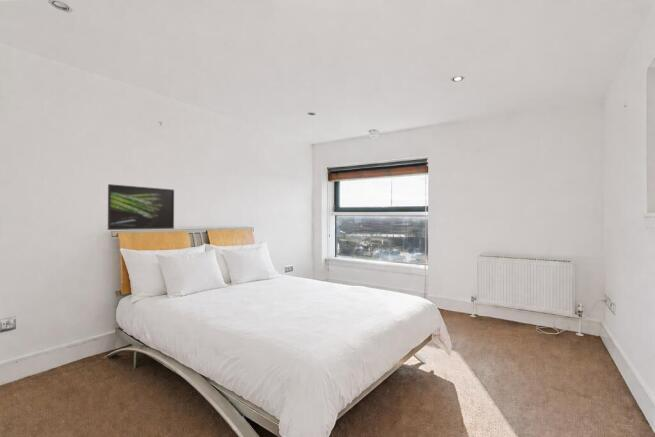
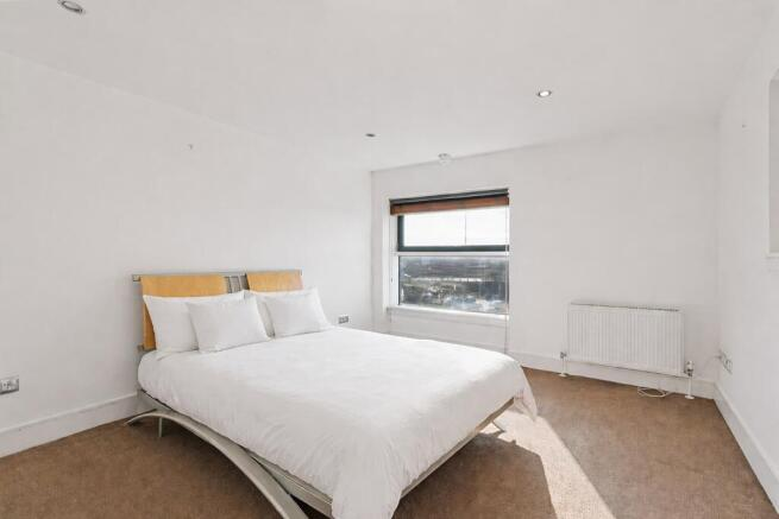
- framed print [107,183,175,231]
